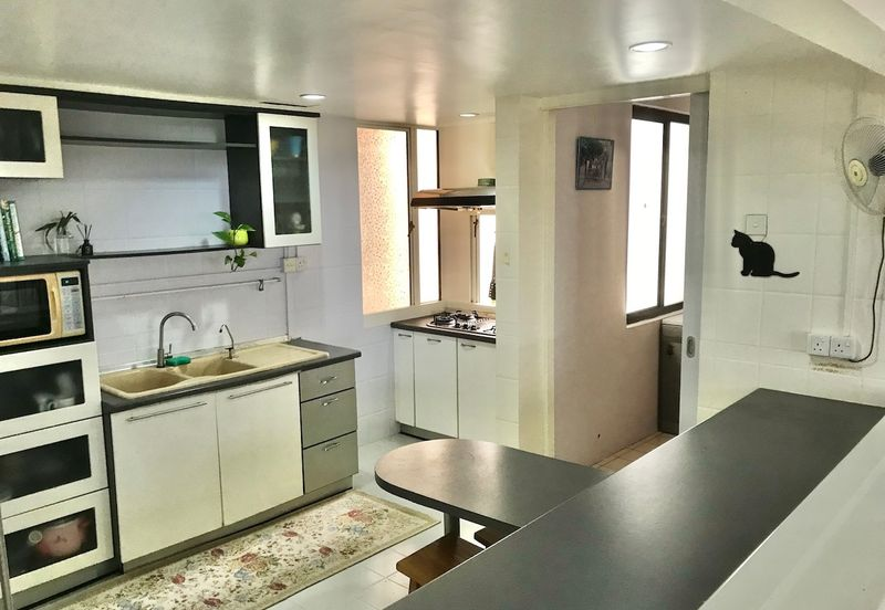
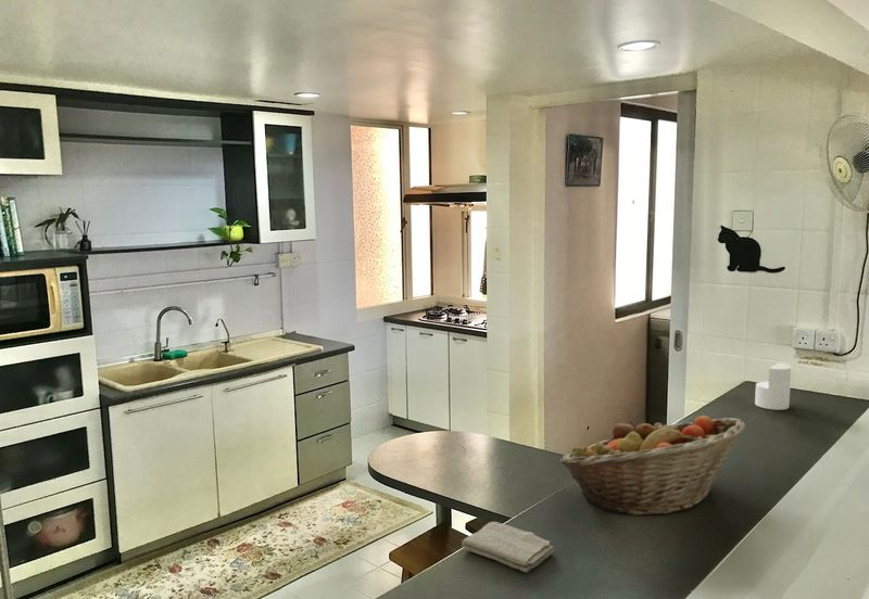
+ washcloth [461,521,555,574]
+ fruit basket [558,415,746,517]
+ jar [754,362,792,411]
